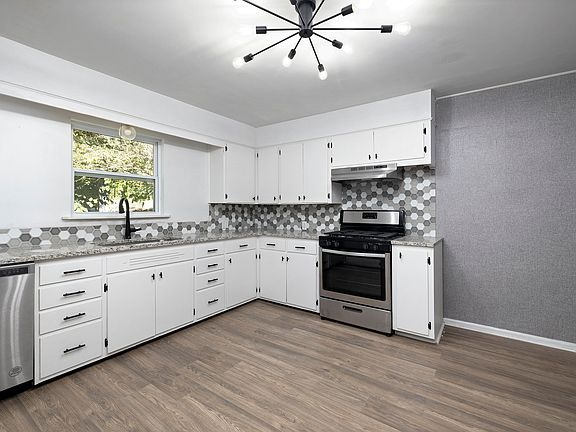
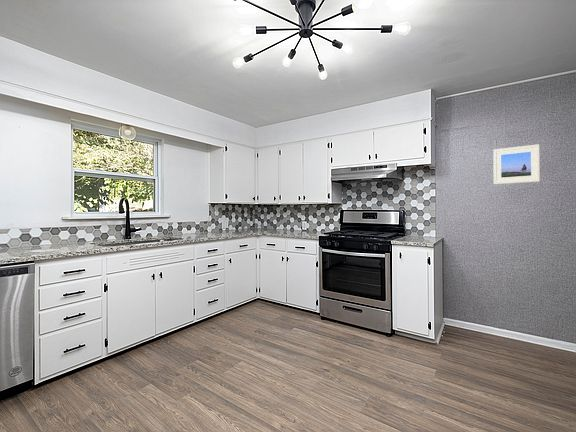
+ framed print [492,143,541,185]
